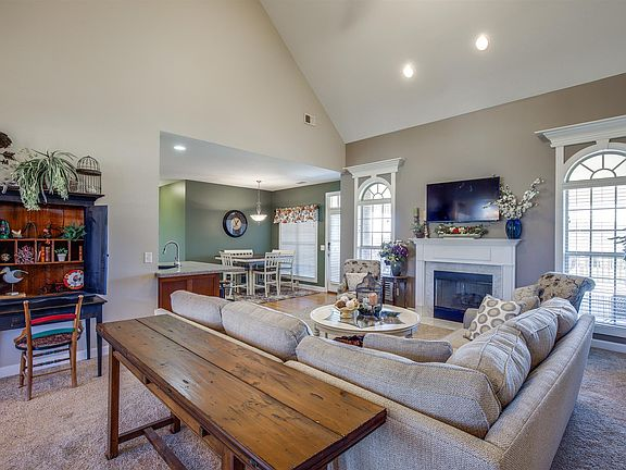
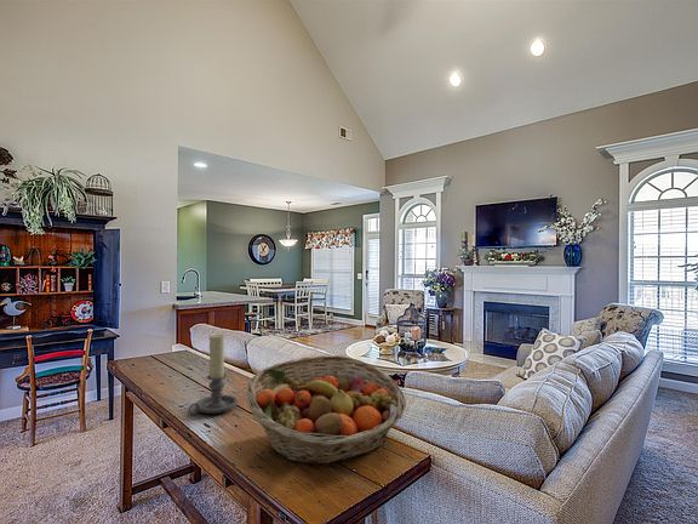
+ fruit basket [246,354,407,466]
+ candle holder [187,334,239,416]
